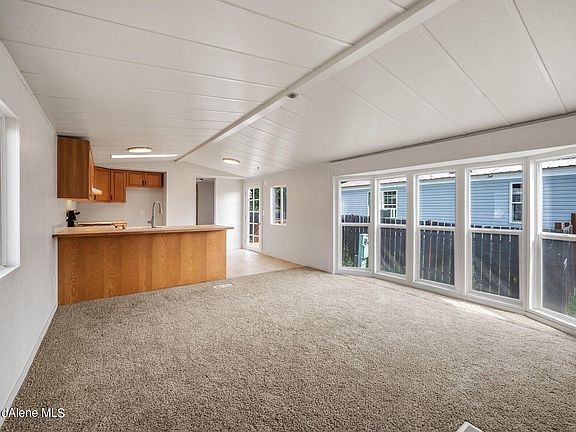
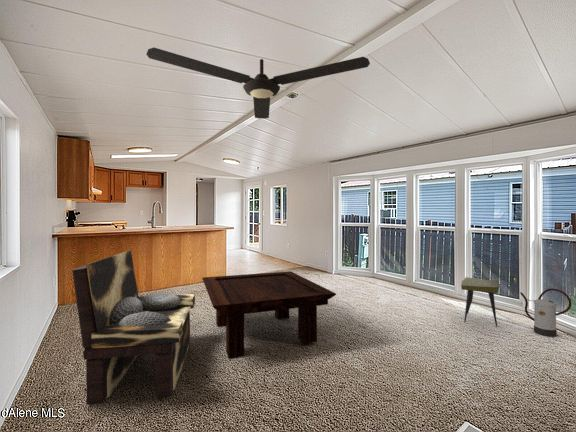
+ watering can [519,288,572,338]
+ chair [71,249,196,405]
+ coffee table [201,270,337,359]
+ ceiling fan [145,46,371,120]
+ side table [460,276,501,327]
